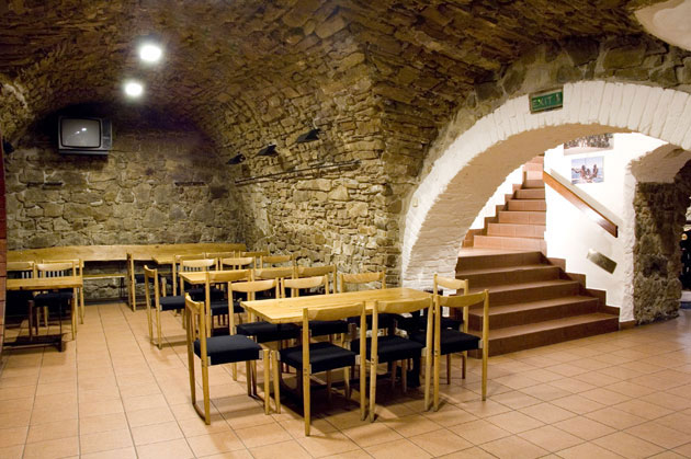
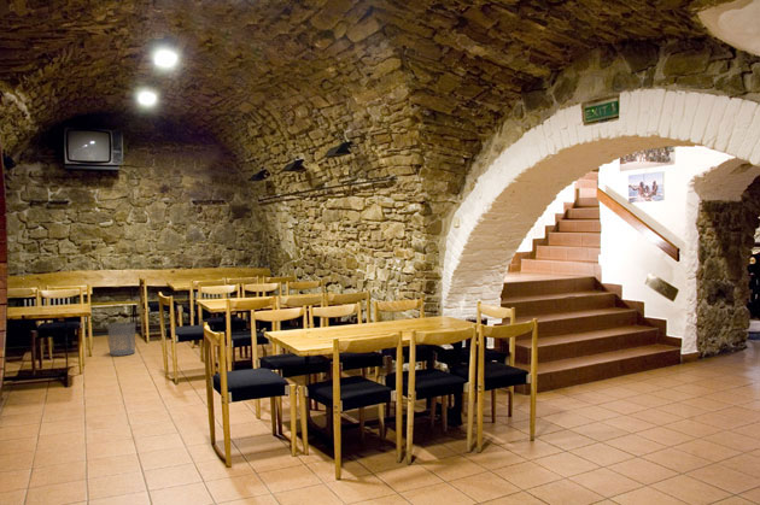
+ waste bin [107,322,136,357]
